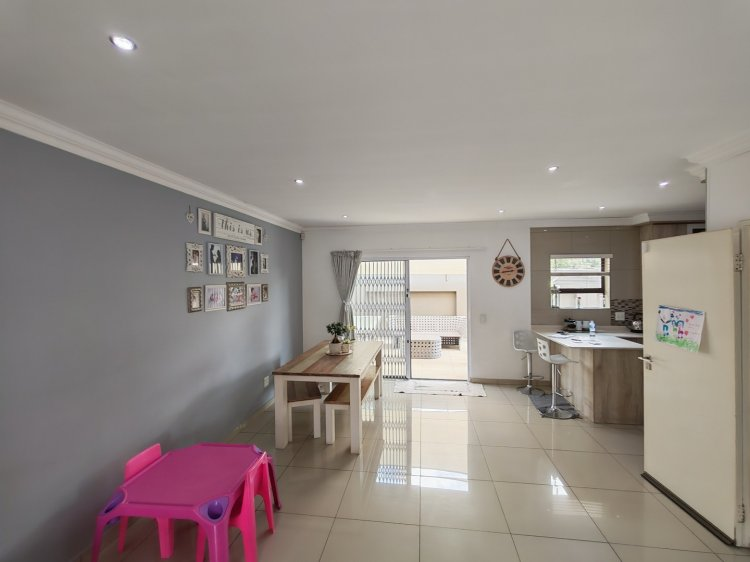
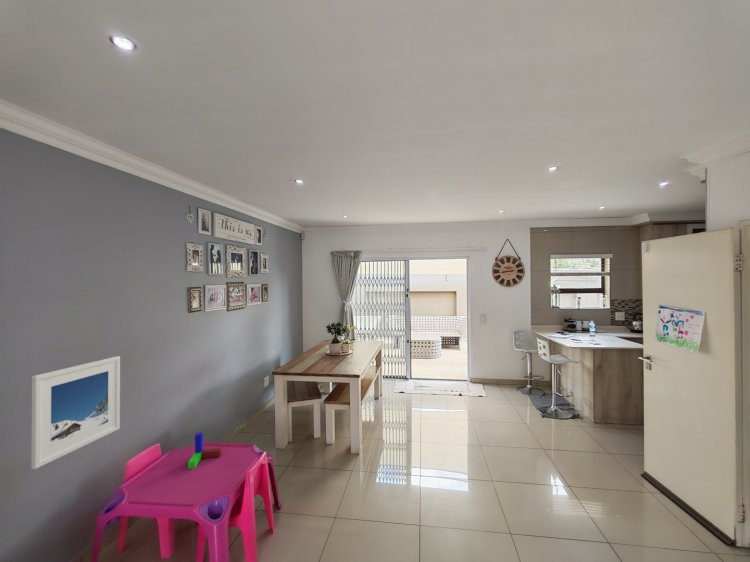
+ toy blocks [187,432,223,470]
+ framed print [30,355,121,470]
